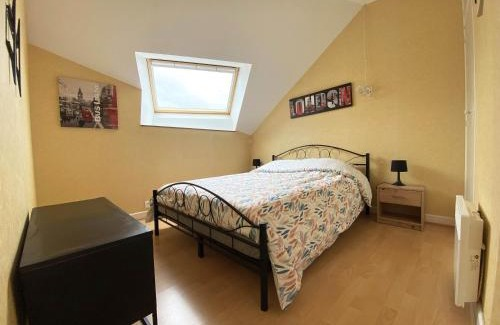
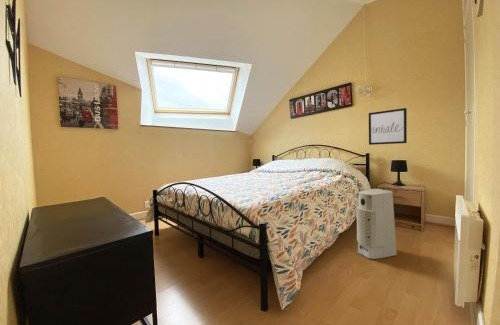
+ wall art [368,107,408,146]
+ air purifier [356,188,398,260]
